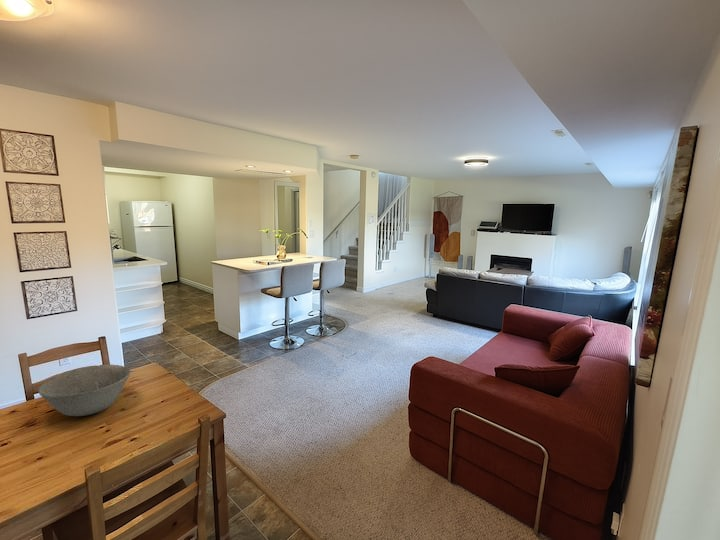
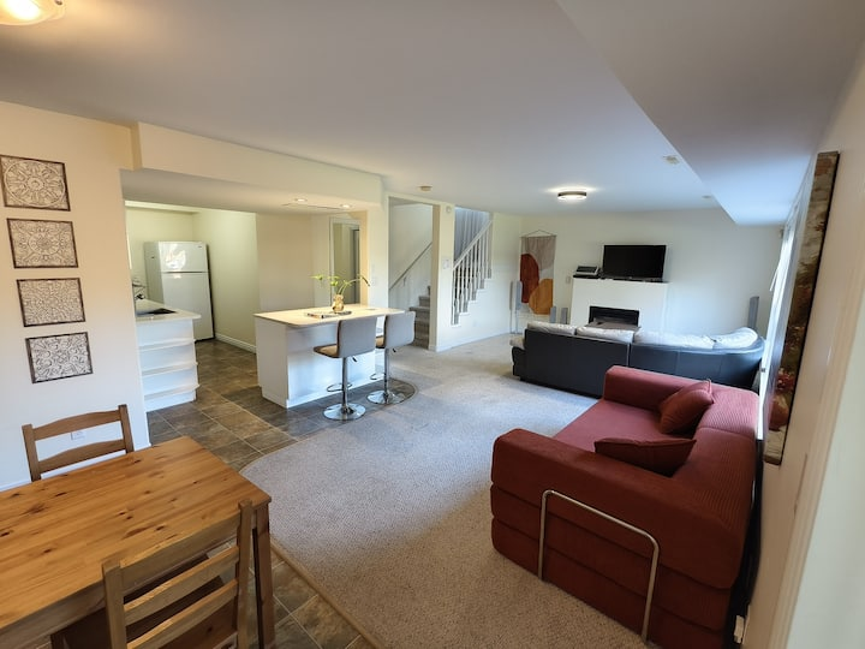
- bowl [37,364,131,417]
